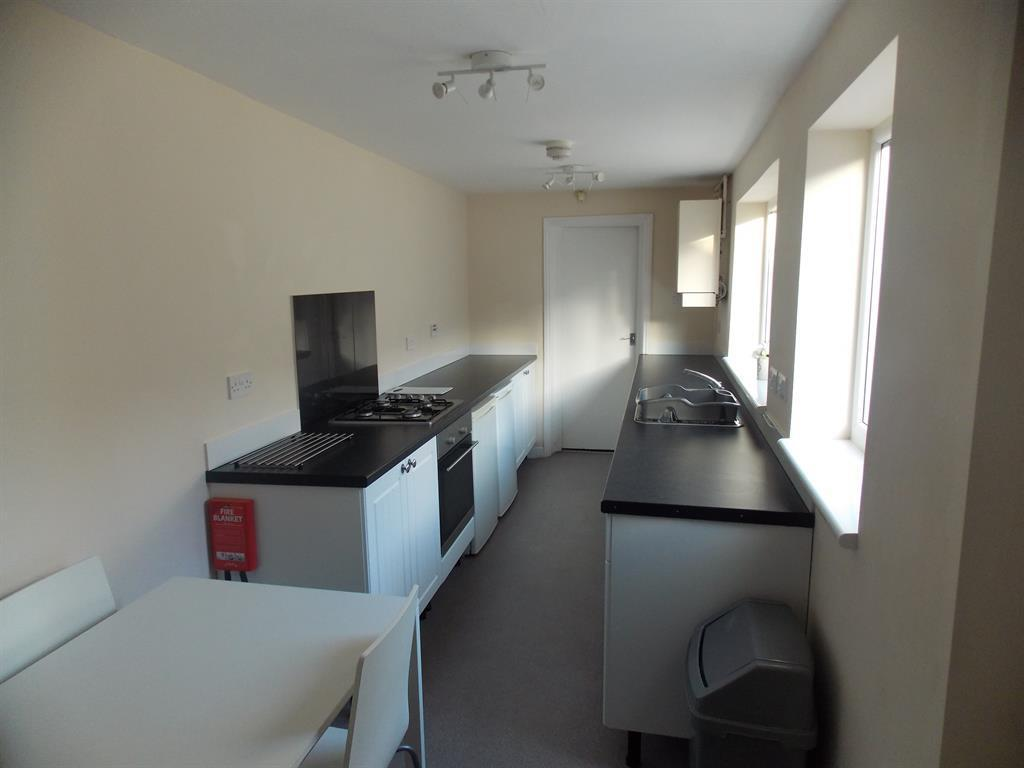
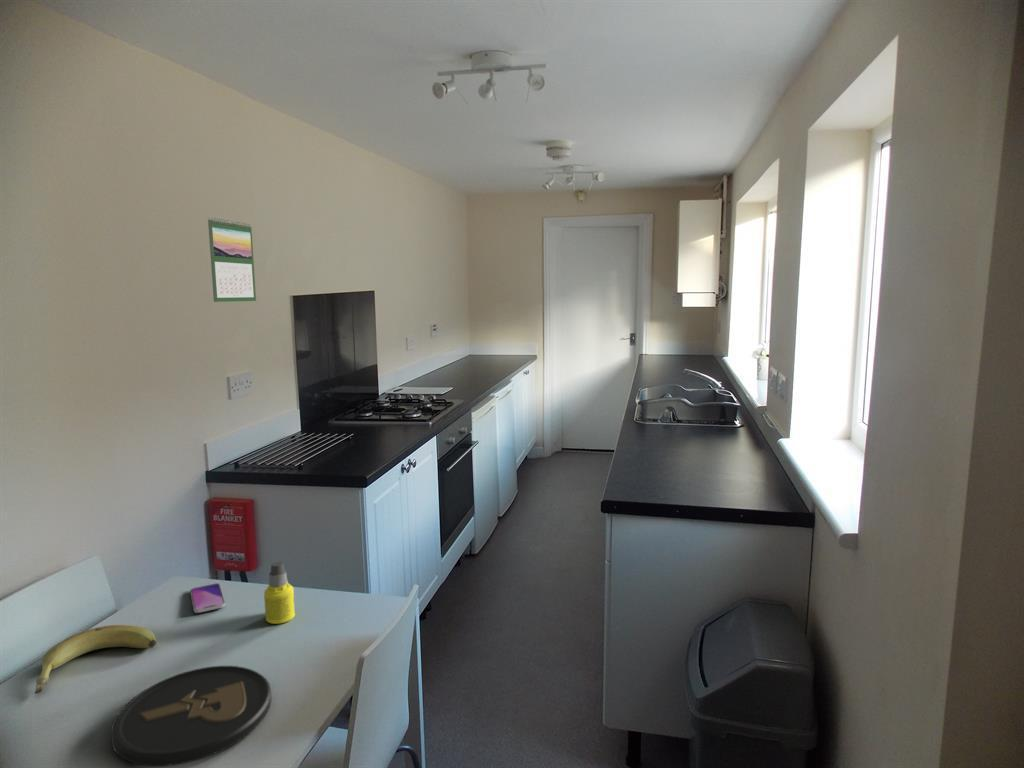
+ banana [34,624,157,695]
+ bottle [263,561,296,625]
+ calendar [207,217,257,303]
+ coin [110,665,272,767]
+ smartphone [189,582,226,614]
